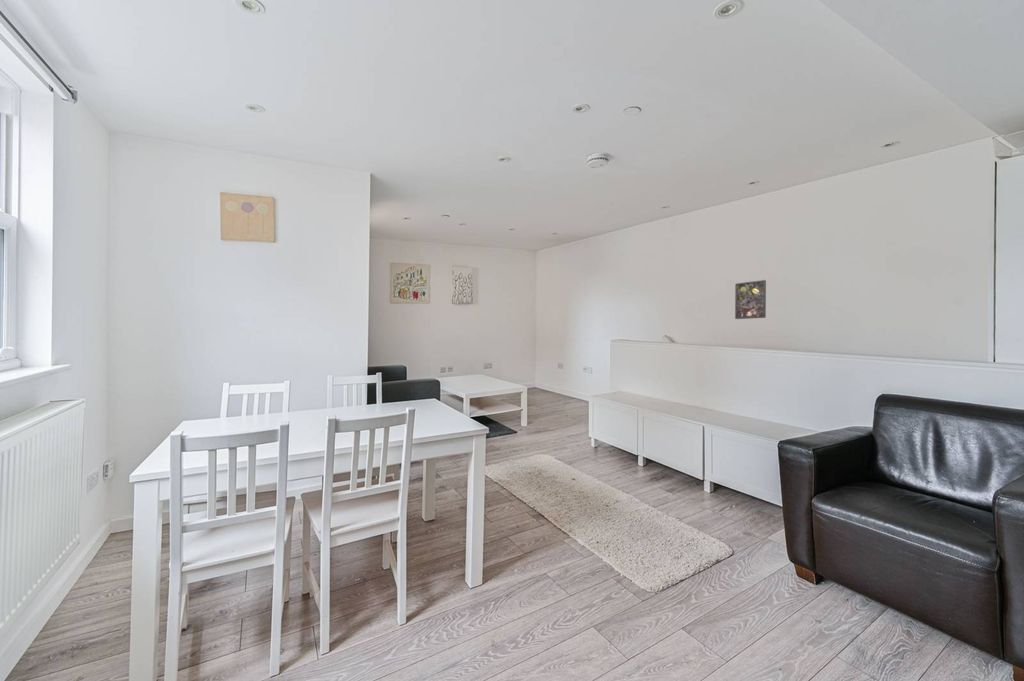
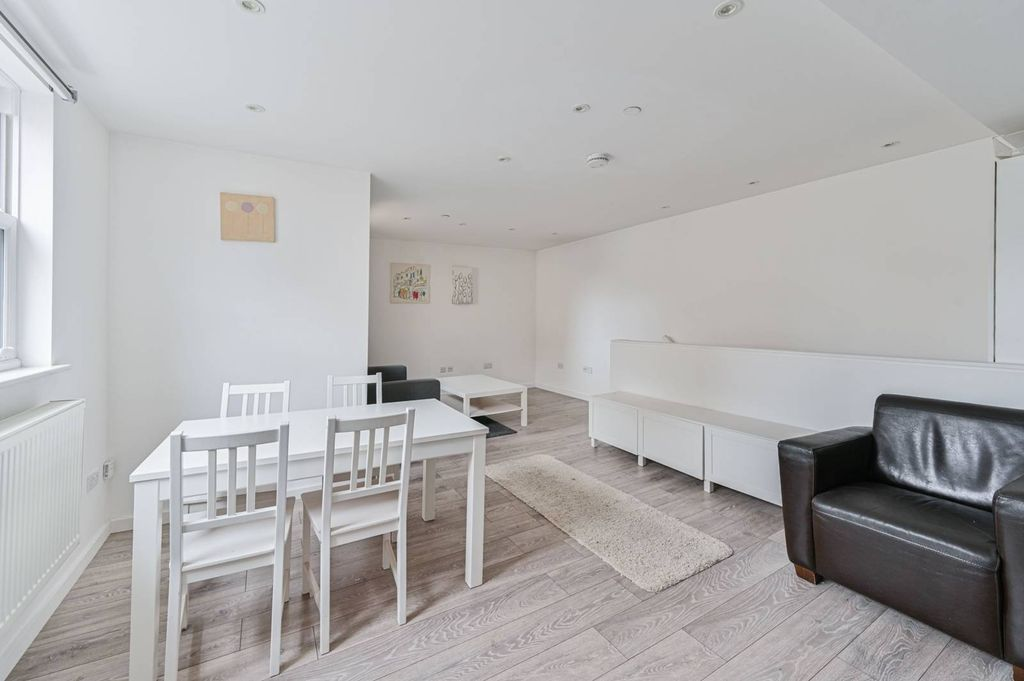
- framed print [734,279,767,320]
